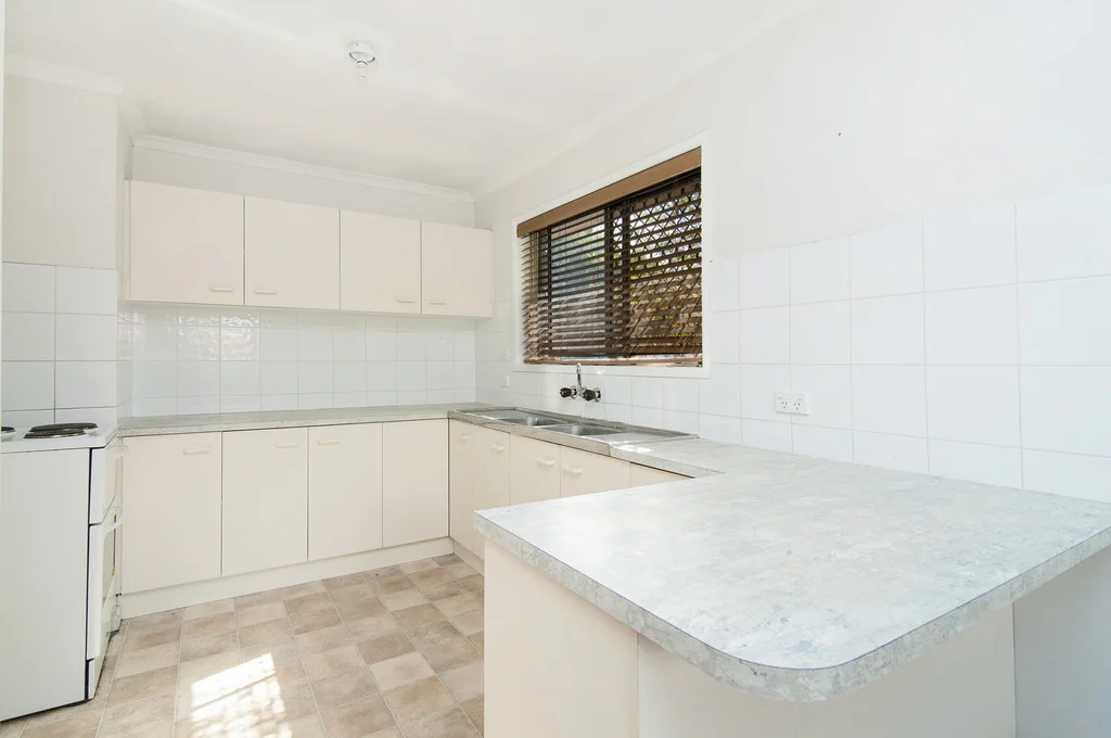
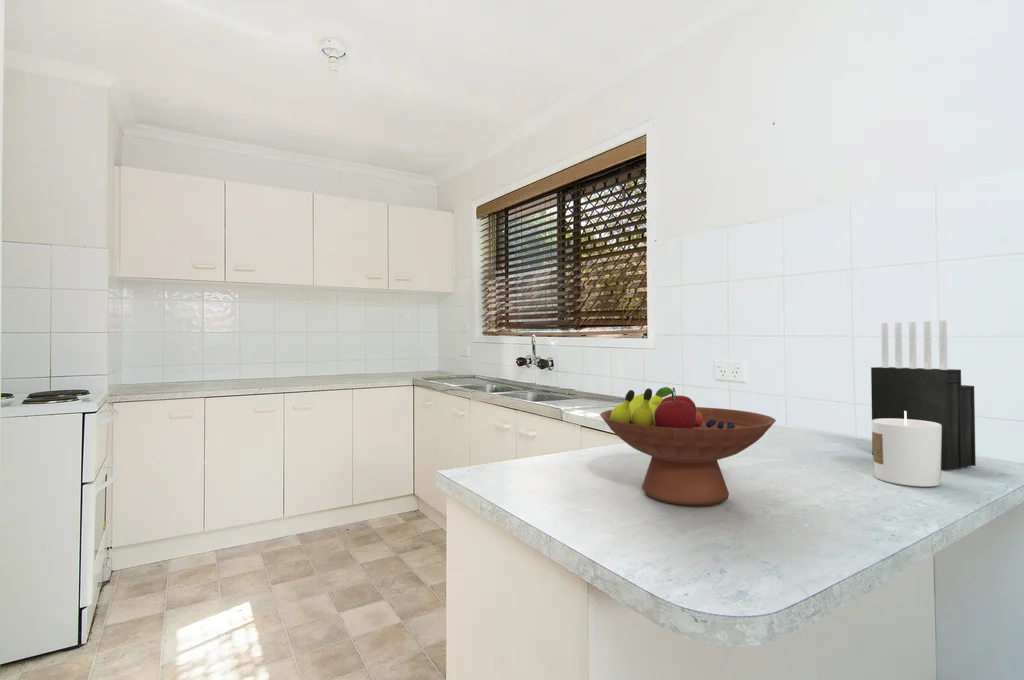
+ candle [871,411,942,488]
+ knife block [870,320,977,471]
+ fruit bowl [599,386,777,506]
